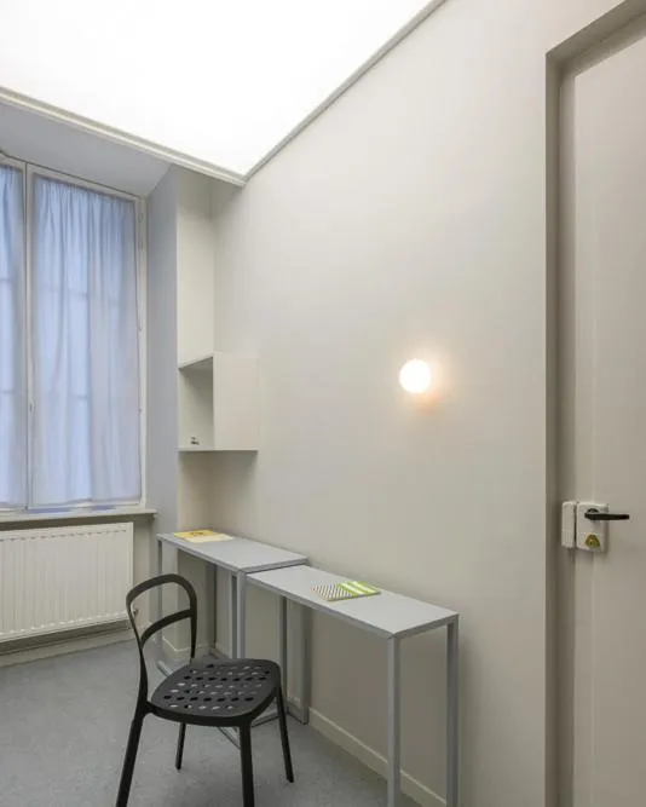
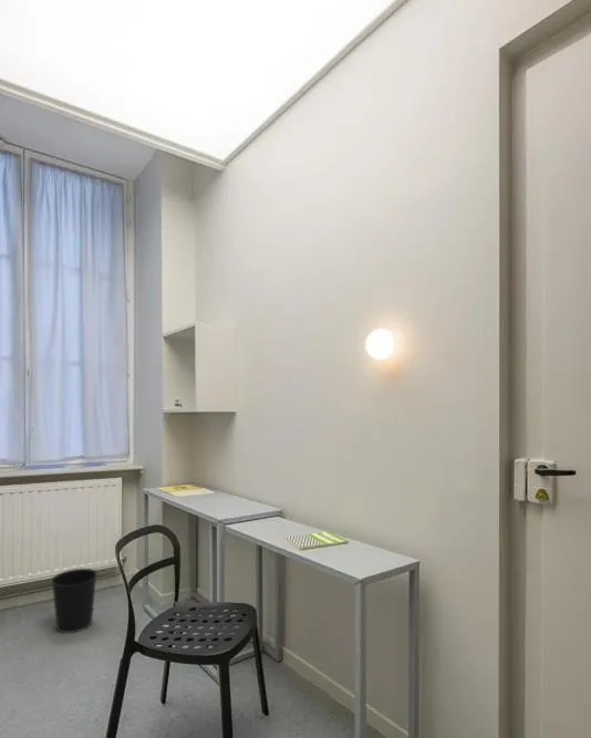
+ wastebasket [50,568,98,634]
